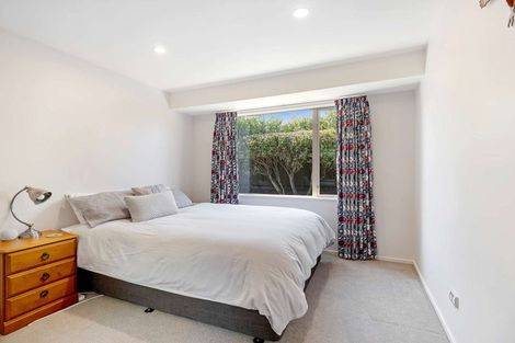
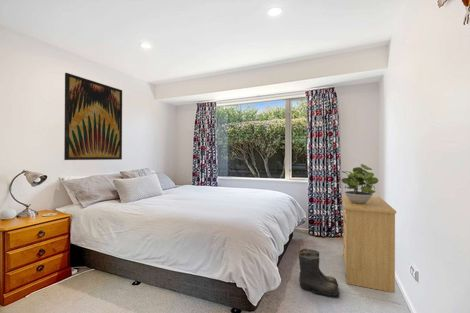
+ wall art [63,72,123,161]
+ boots [298,248,341,298]
+ dresser [341,194,397,294]
+ potted plant [341,163,379,204]
